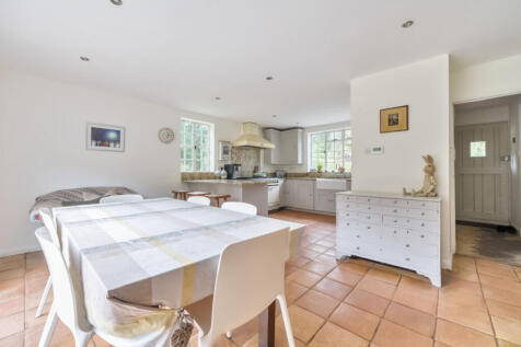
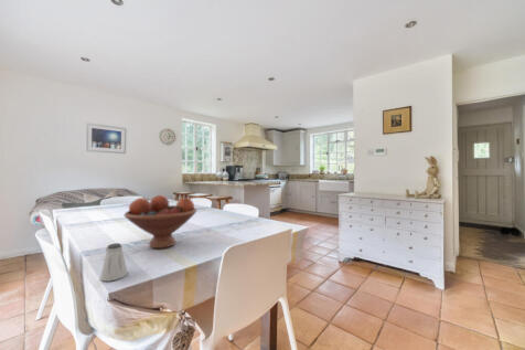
+ saltshaker [99,242,128,283]
+ fruit bowl [124,194,197,250]
